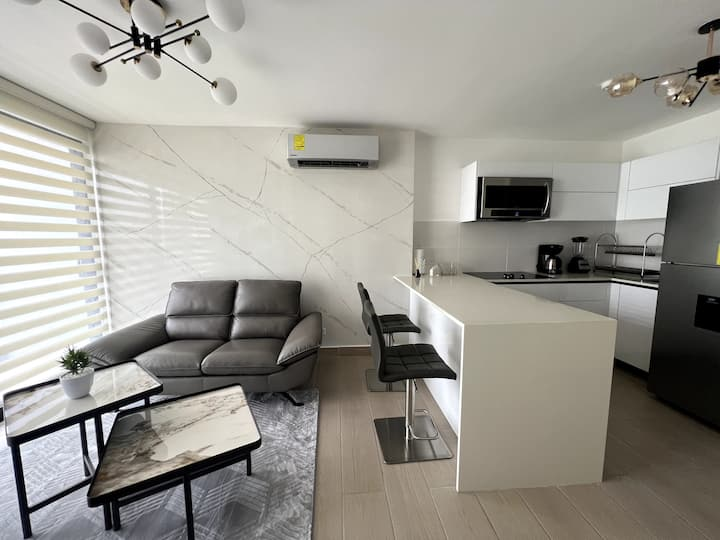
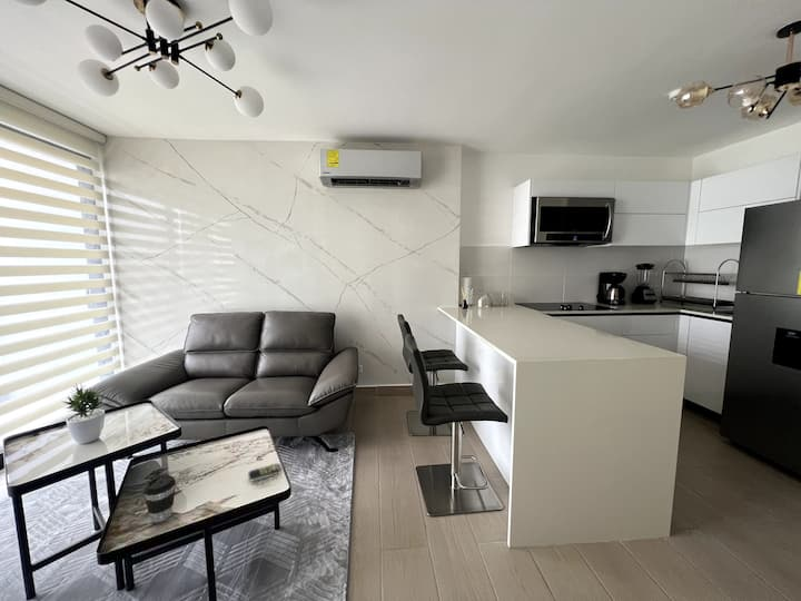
+ coffee cup [142,474,177,523]
+ remote control [247,462,283,483]
